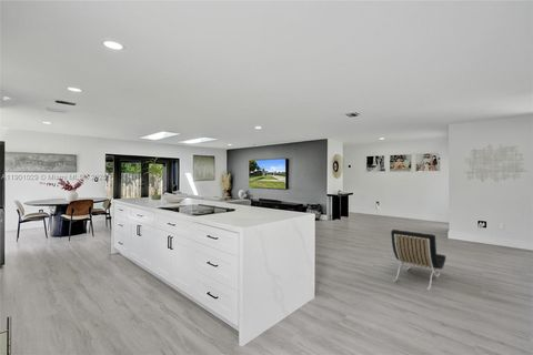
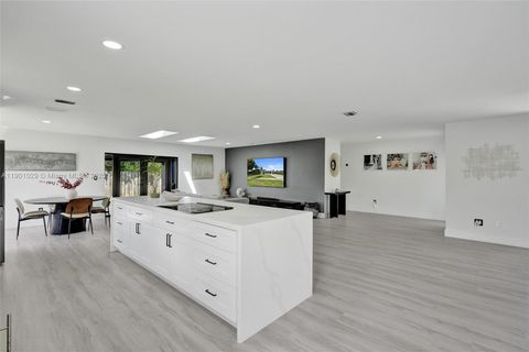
- lounge chair [390,229,447,291]
